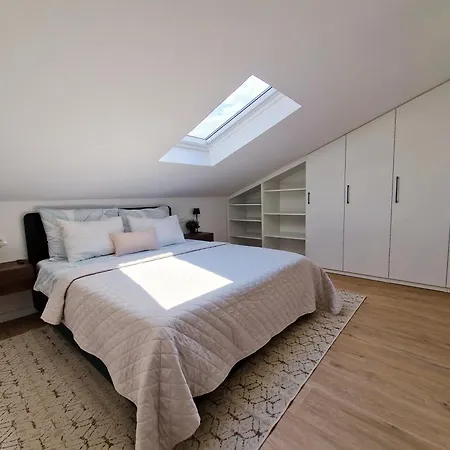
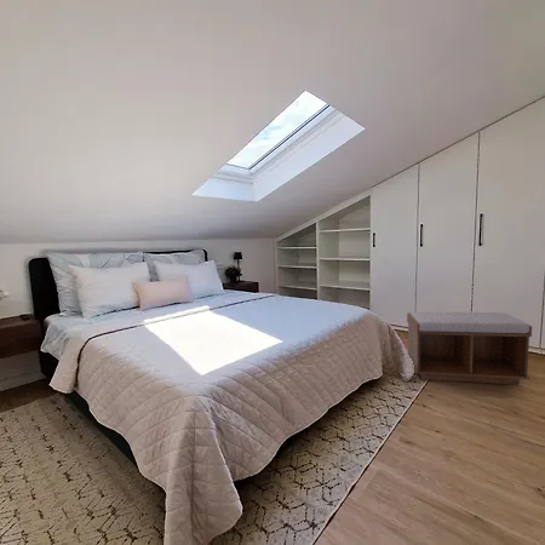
+ bench [406,311,533,385]
